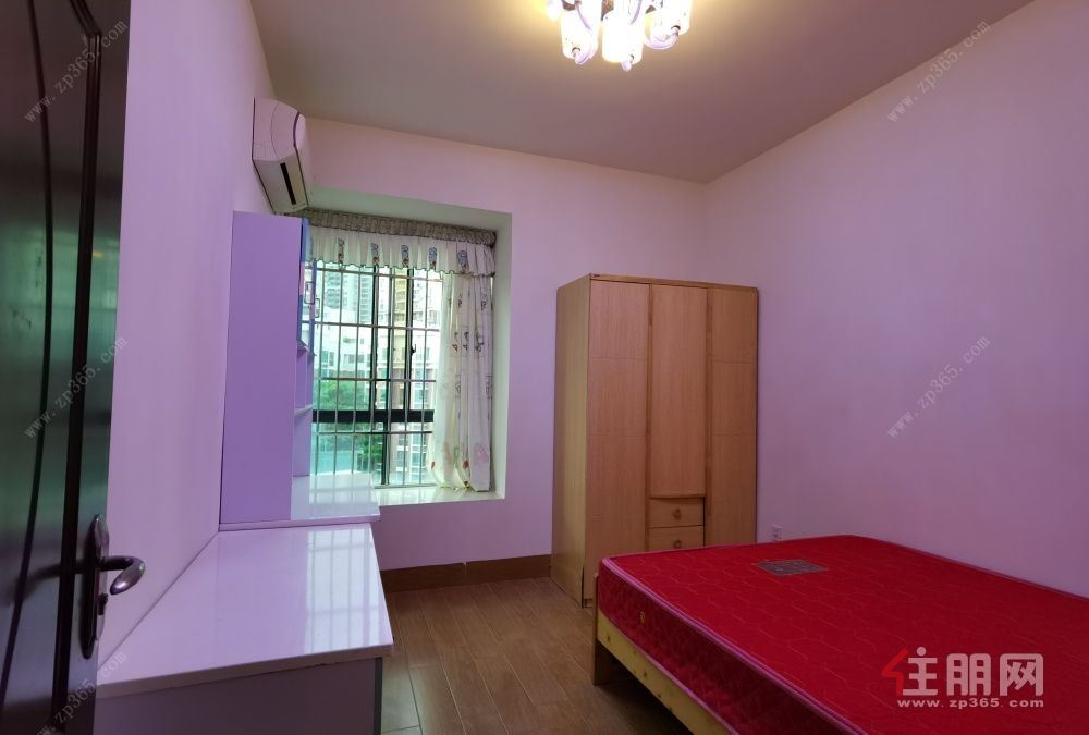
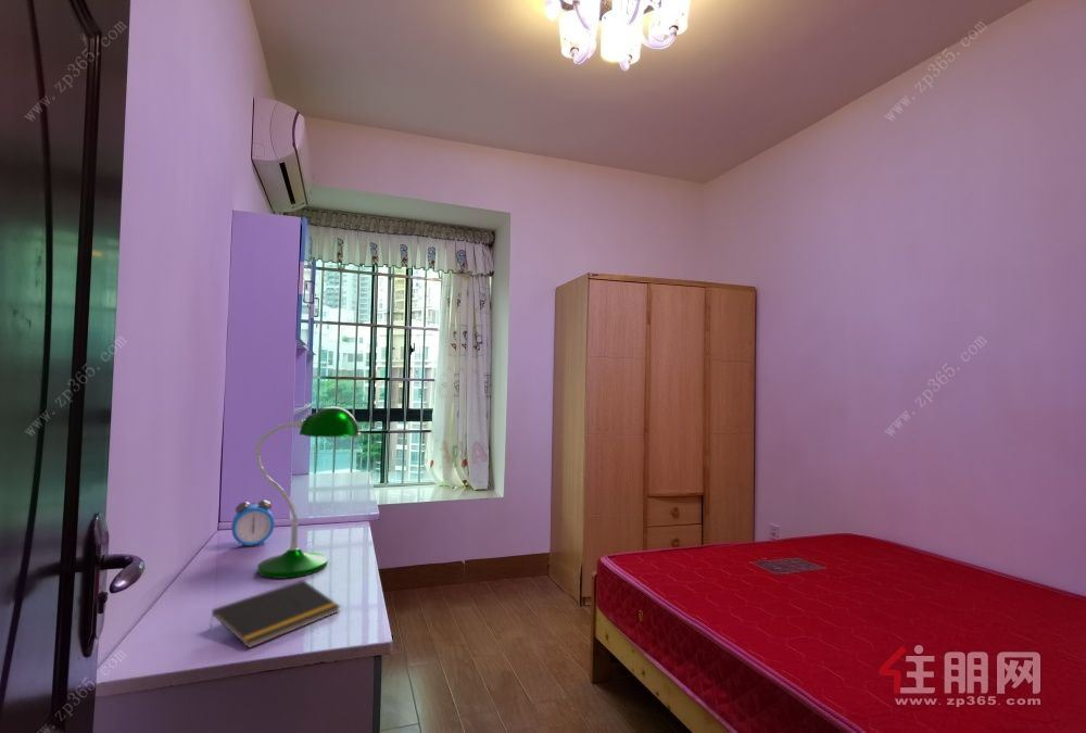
+ notepad [207,579,342,649]
+ desk lamp [254,406,362,580]
+ alarm clock [230,500,276,548]
